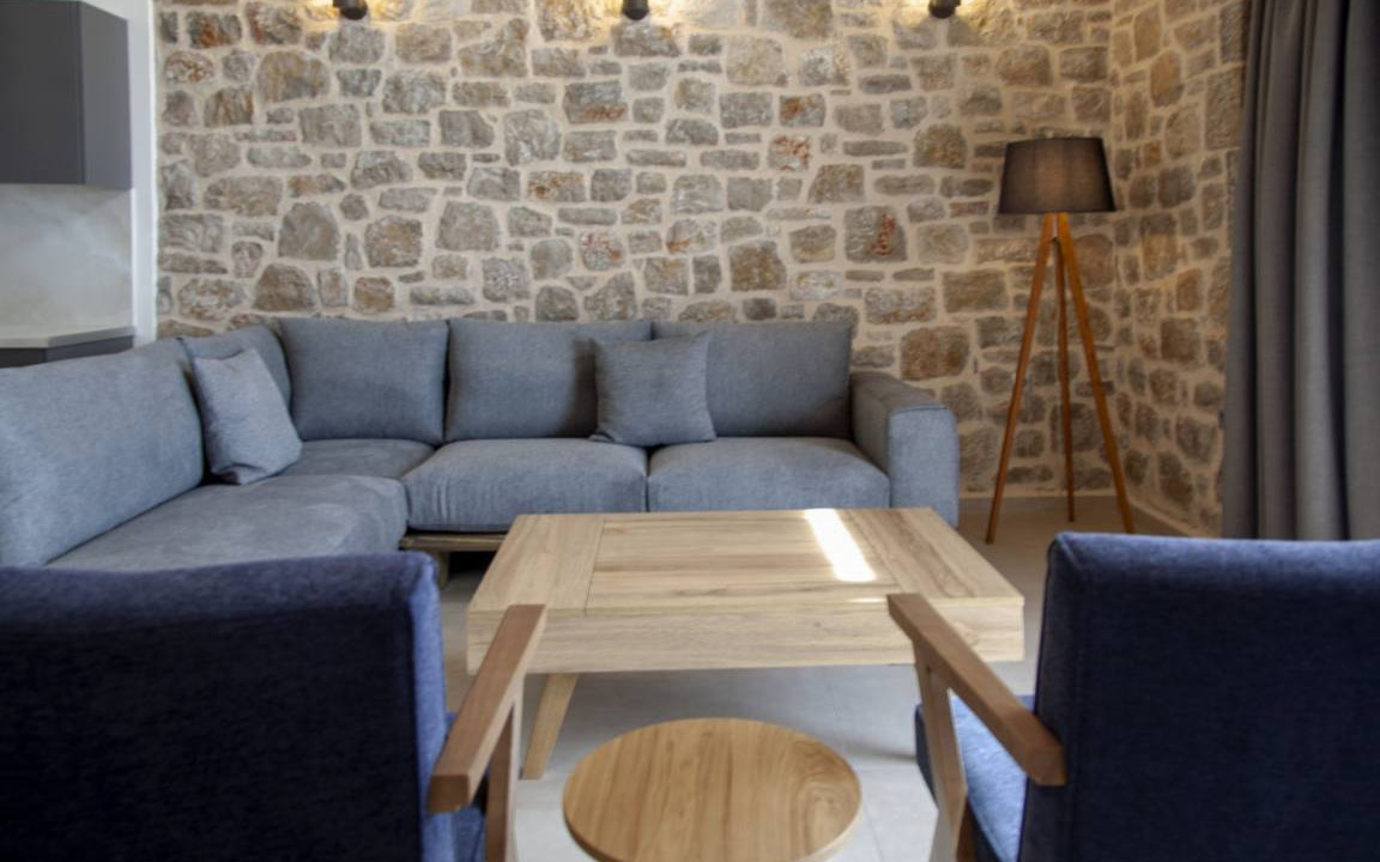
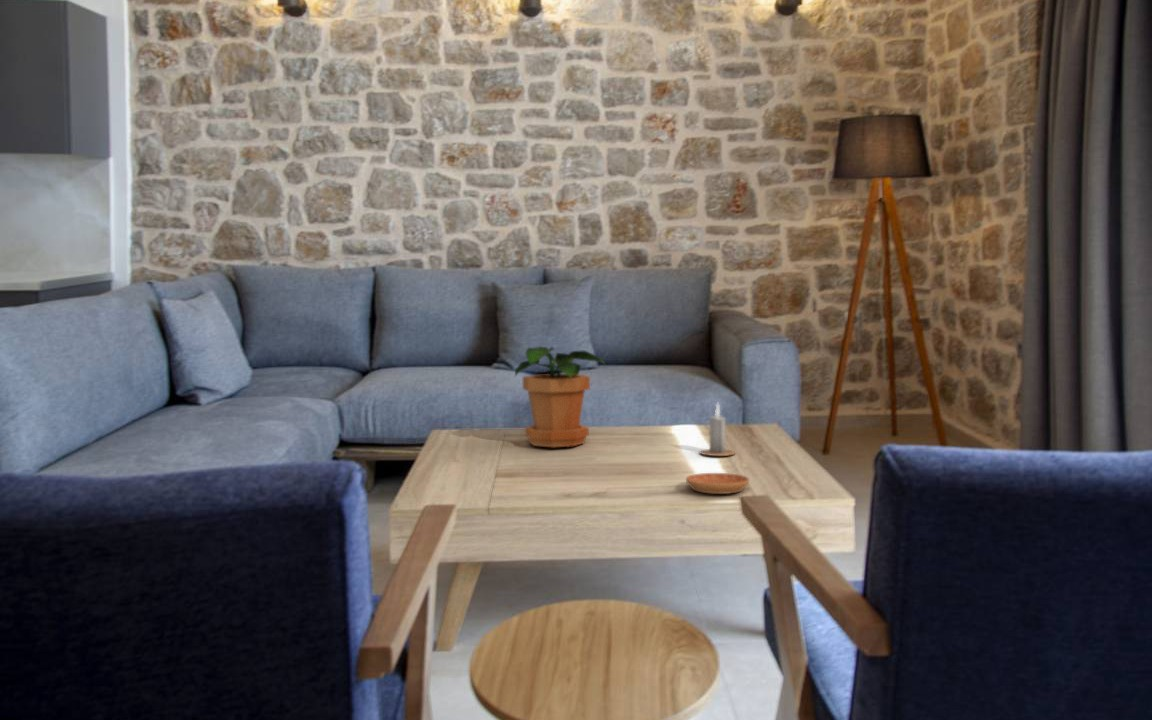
+ potted plant [514,345,606,448]
+ saucer [685,472,750,495]
+ candle [698,402,737,457]
